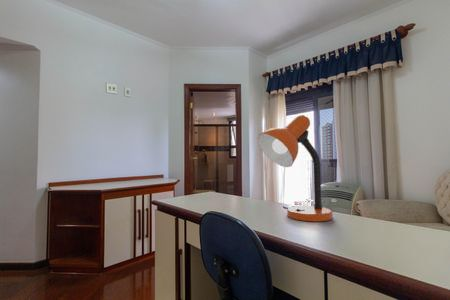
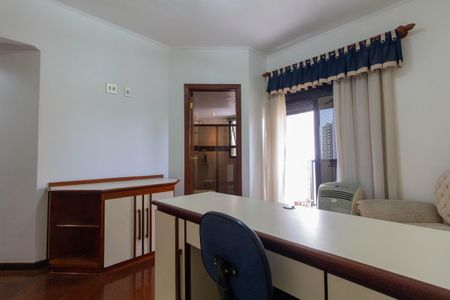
- desk lamp [257,114,334,223]
